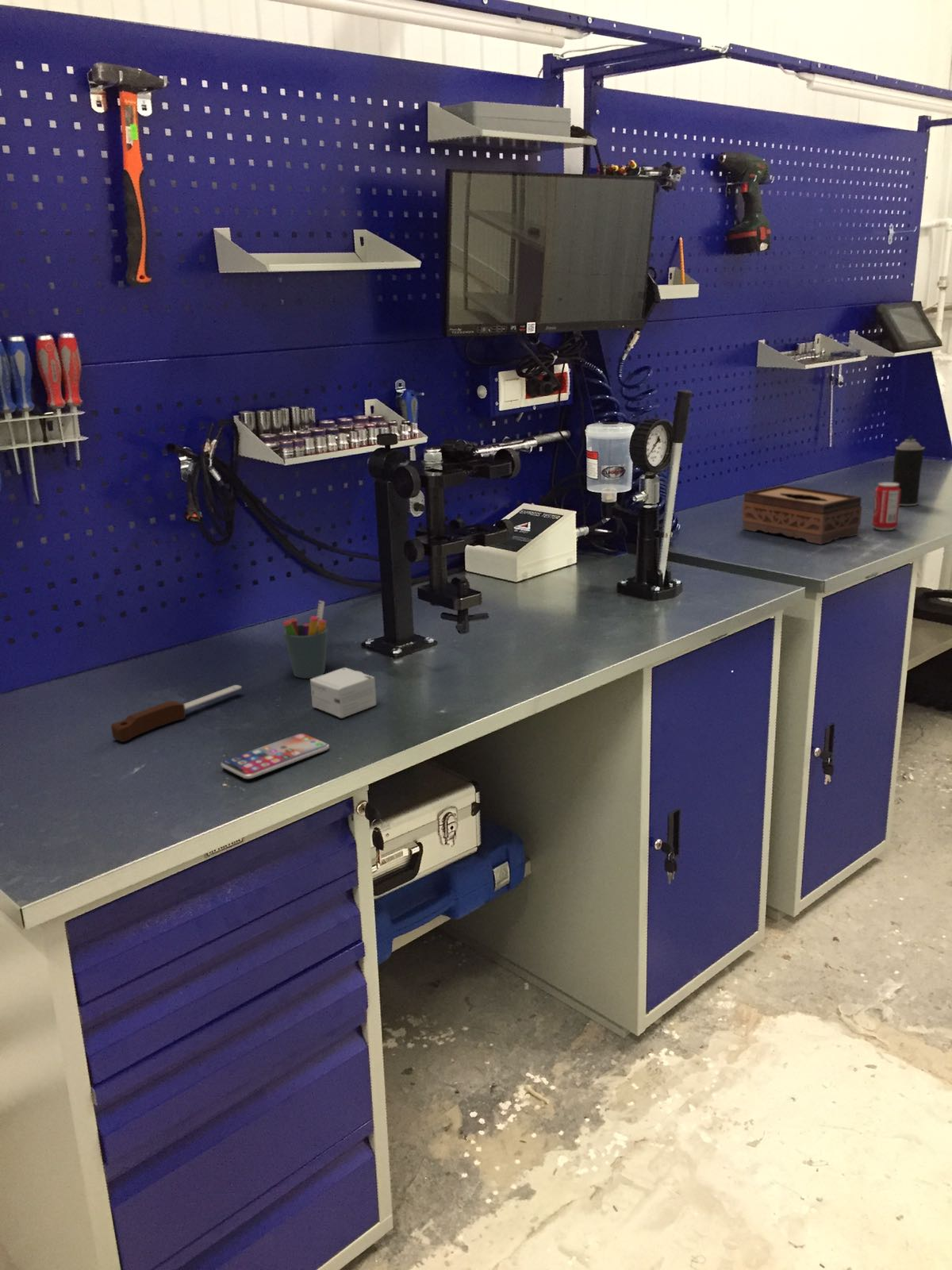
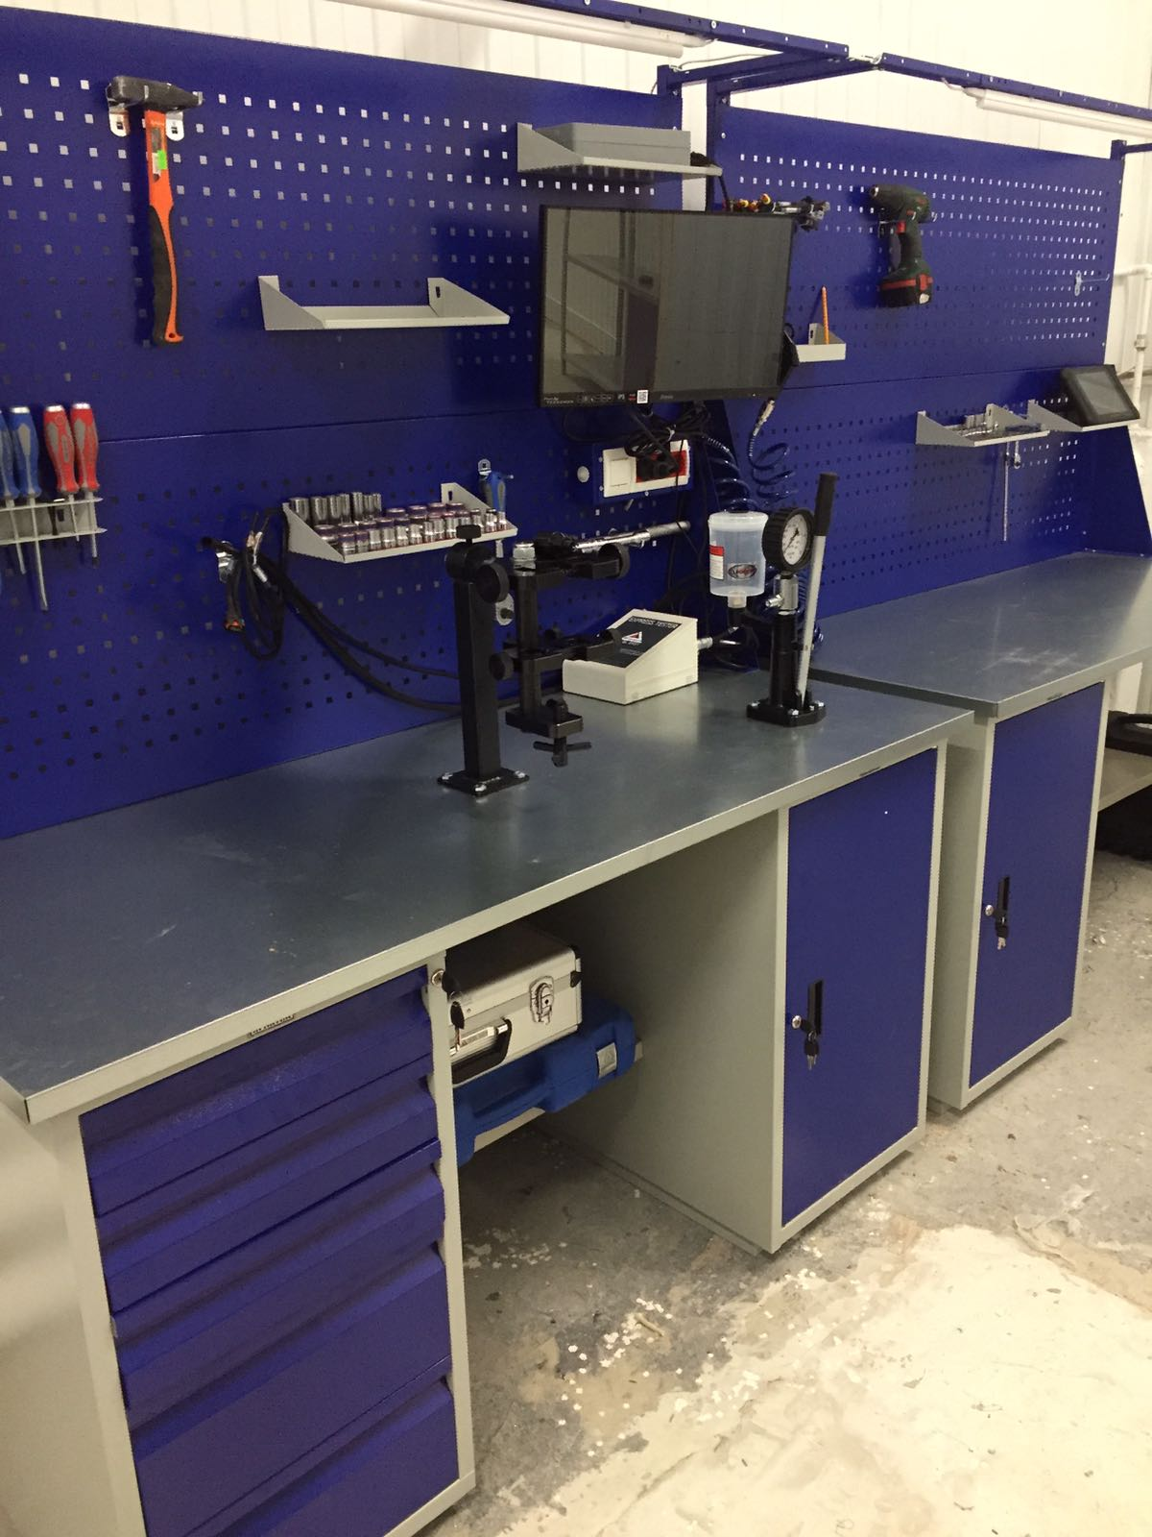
- pen holder [282,600,328,679]
- beverage can [871,481,900,531]
- smartphone [221,733,330,779]
- spray can [892,434,926,506]
- knife [110,684,242,743]
- small box [309,667,377,719]
- tissue box [741,484,863,545]
